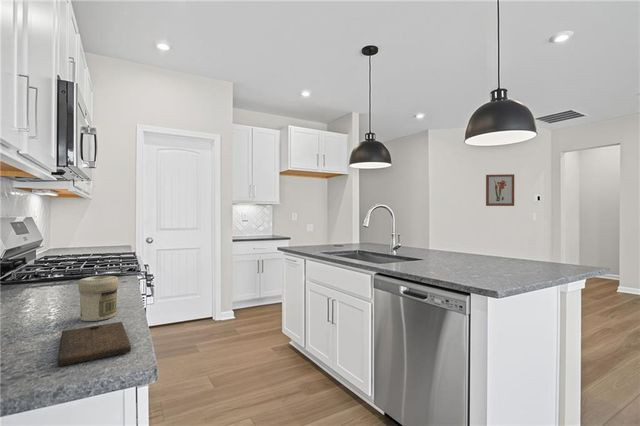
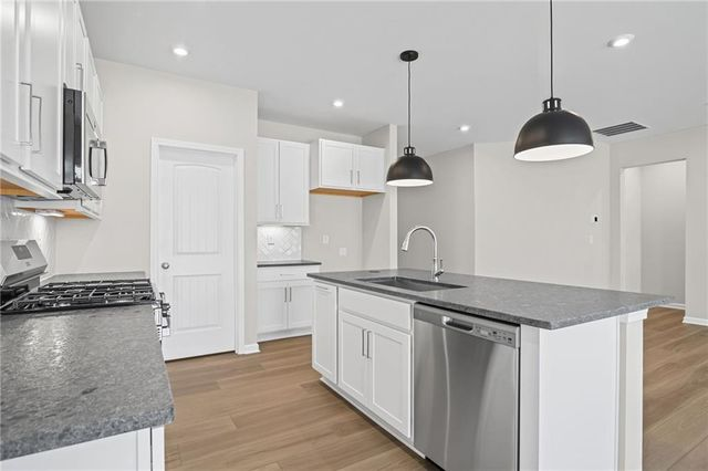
- cutting board [56,321,132,367]
- wall art [485,173,515,207]
- jar [77,275,119,322]
